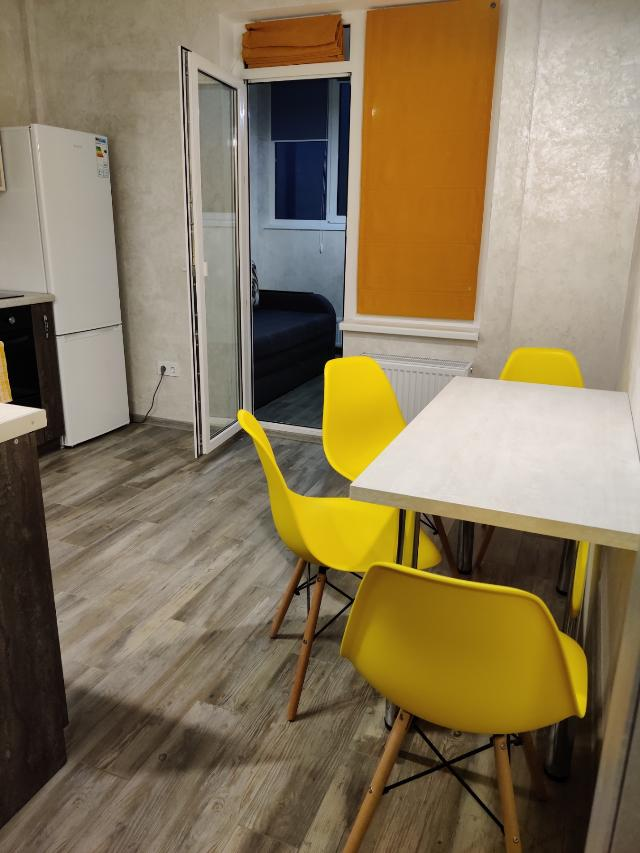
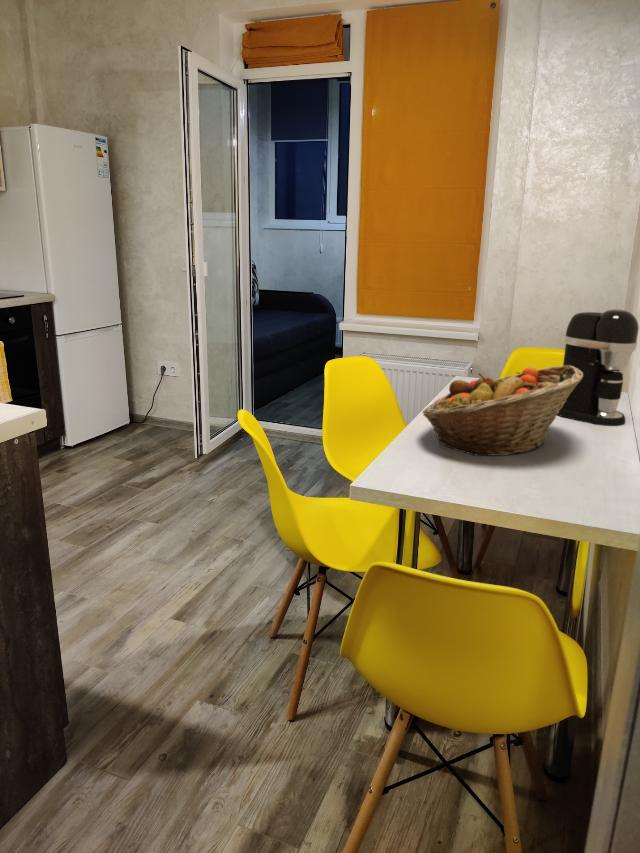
+ fruit basket [422,365,583,457]
+ coffee maker [556,308,640,427]
